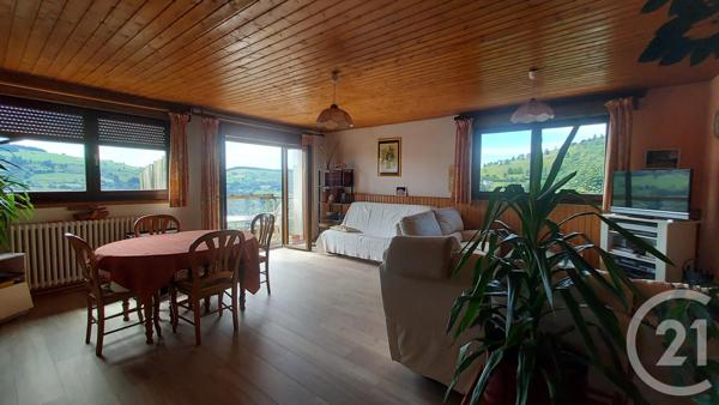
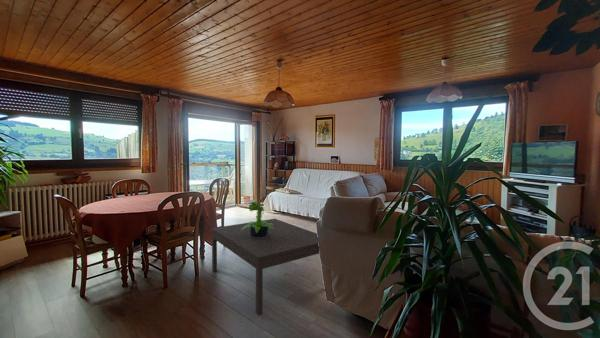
+ coffee table [211,218,320,317]
+ potted plant [241,200,274,238]
